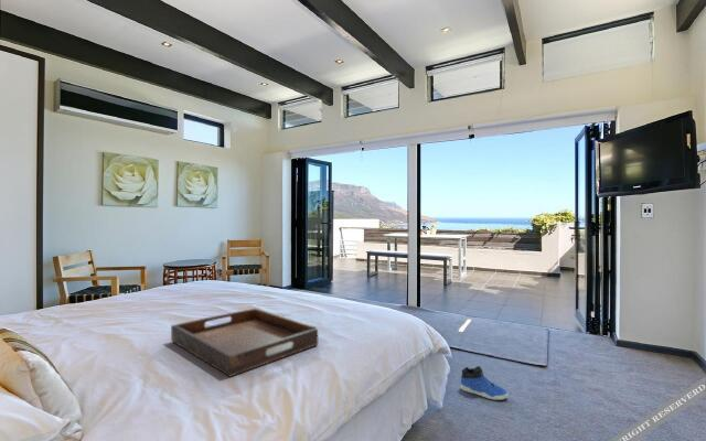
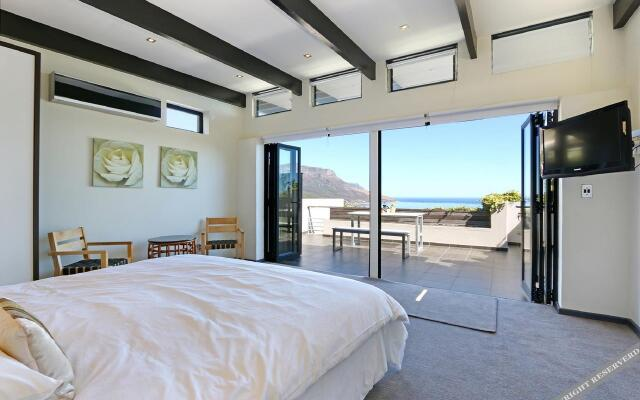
- sneaker [460,365,510,400]
- serving tray [170,308,319,378]
